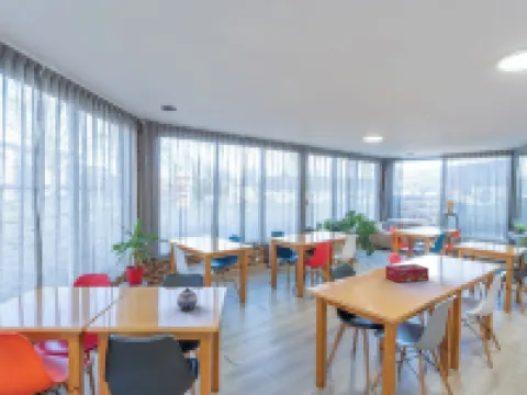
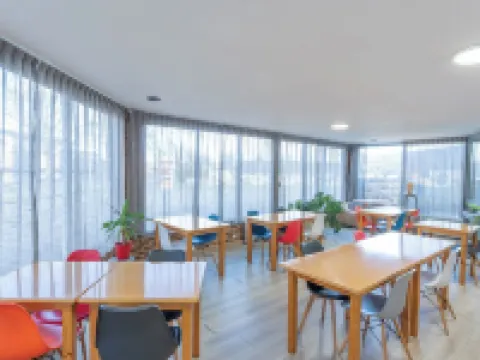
- tissue box [384,263,429,284]
- teapot [176,286,199,311]
